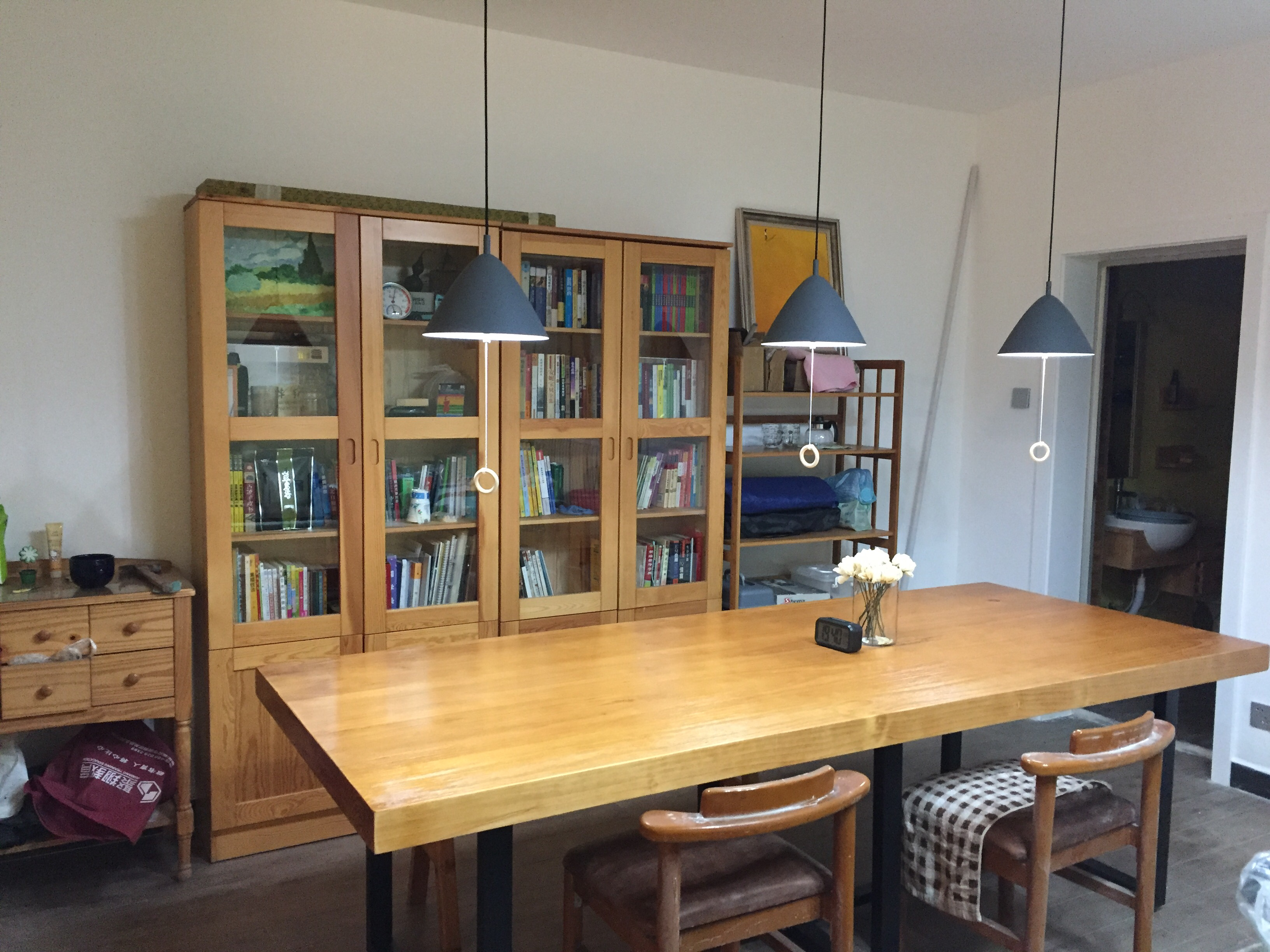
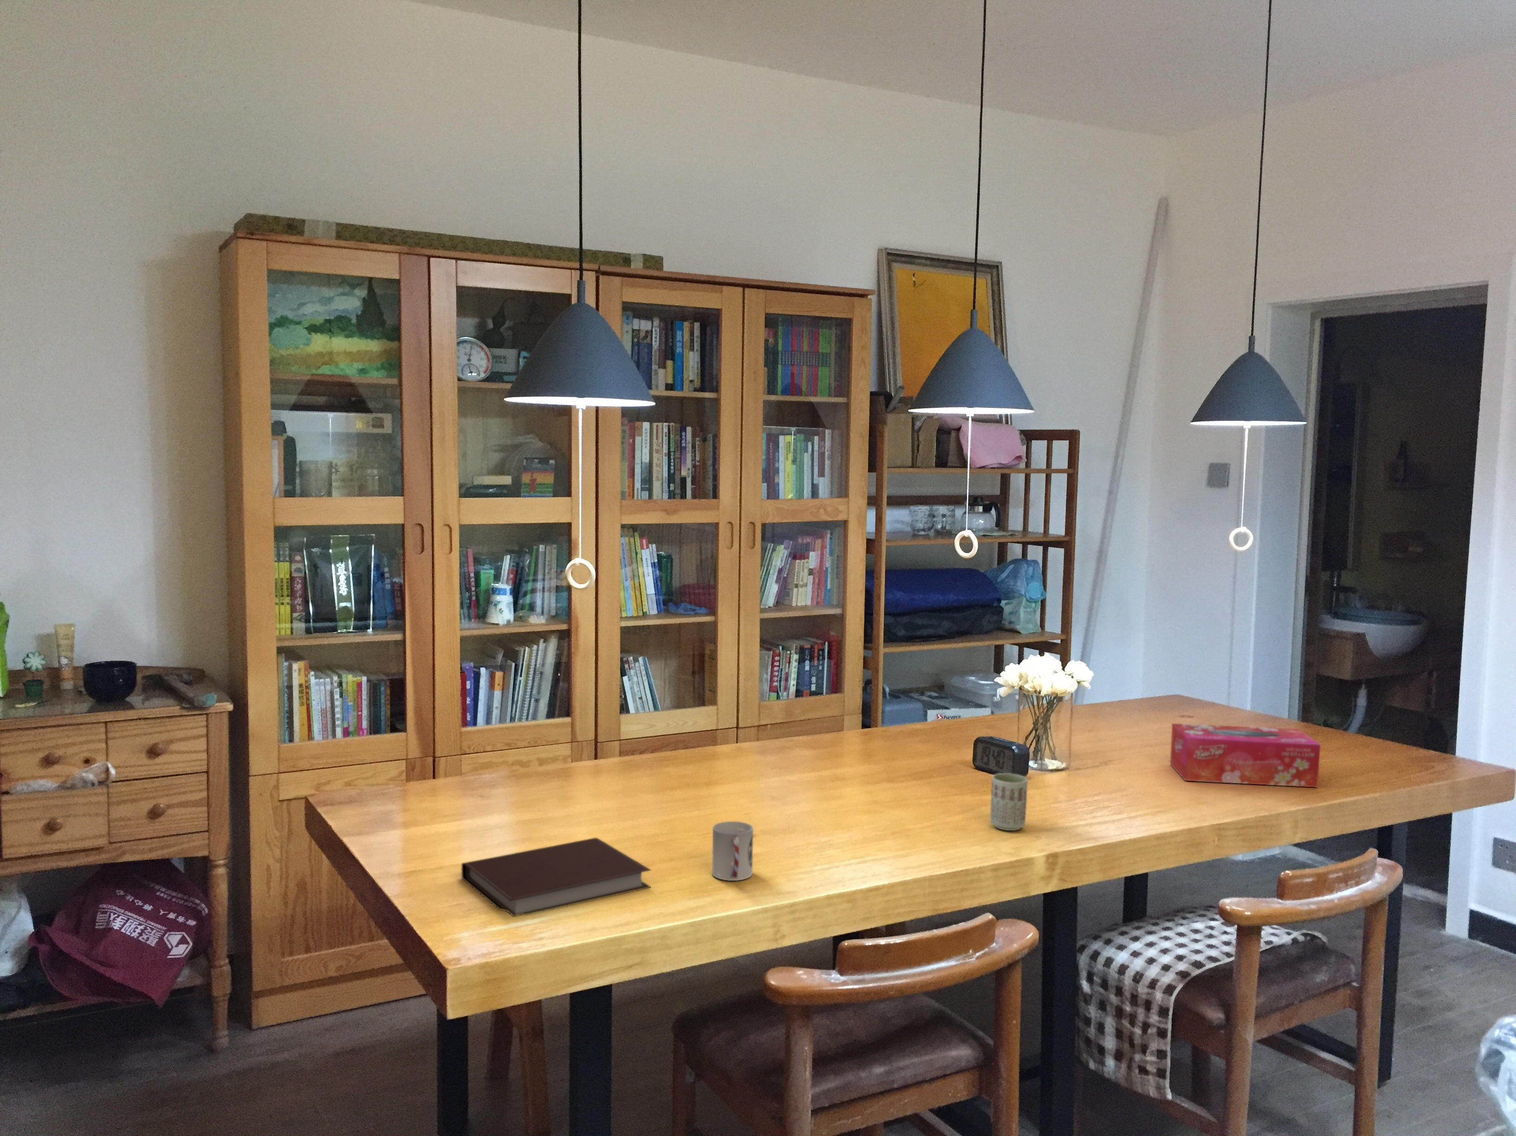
+ tissue box [1170,723,1321,788]
+ notebook [461,838,652,916]
+ cup [990,772,1028,831]
+ cup [711,821,753,881]
